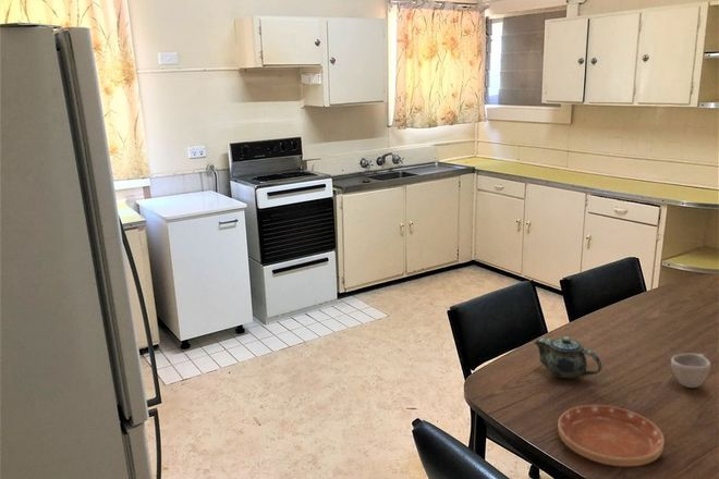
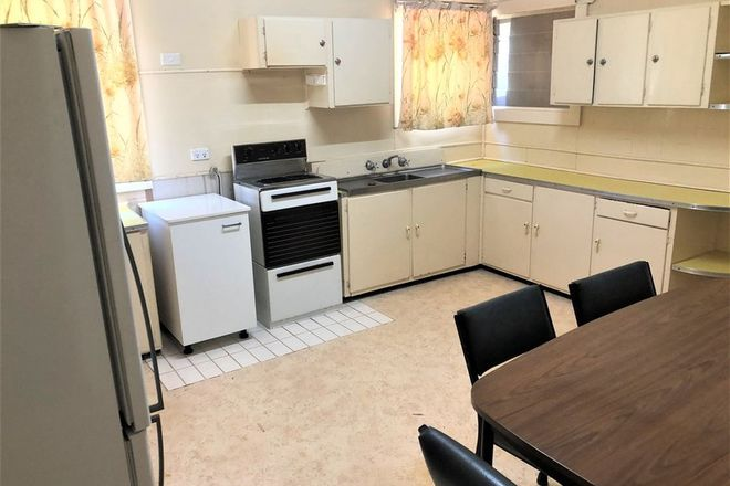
- cup [670,352,711,389]
- saucer [557,404,666,467]
- chinaware [533,335,604,380]
